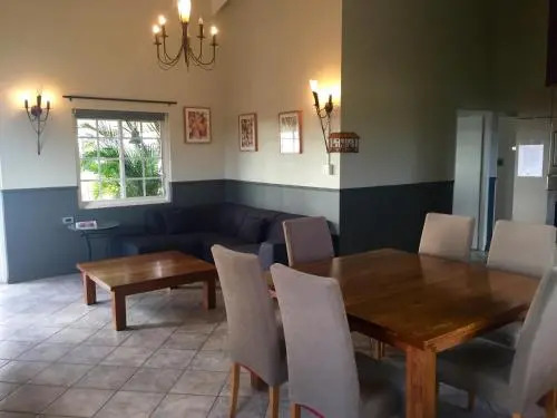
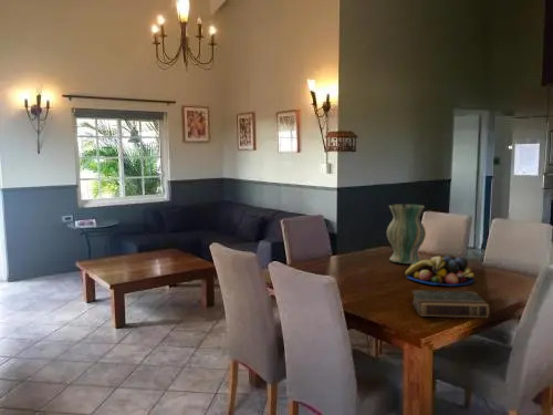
+ vase [386,203,427,264]
+ fruit bowl [404,255,476,287]
+ book [410,289,491,319]
